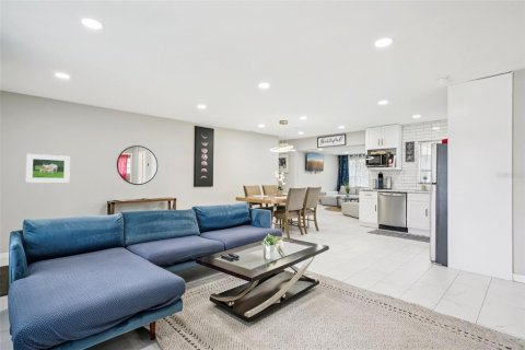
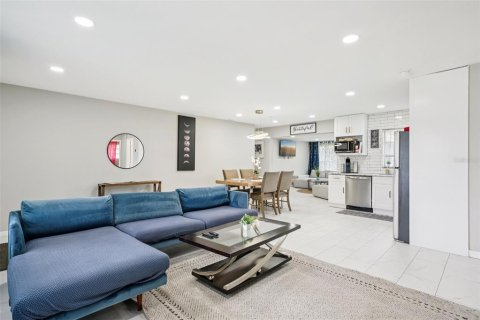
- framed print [25,153,71,184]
